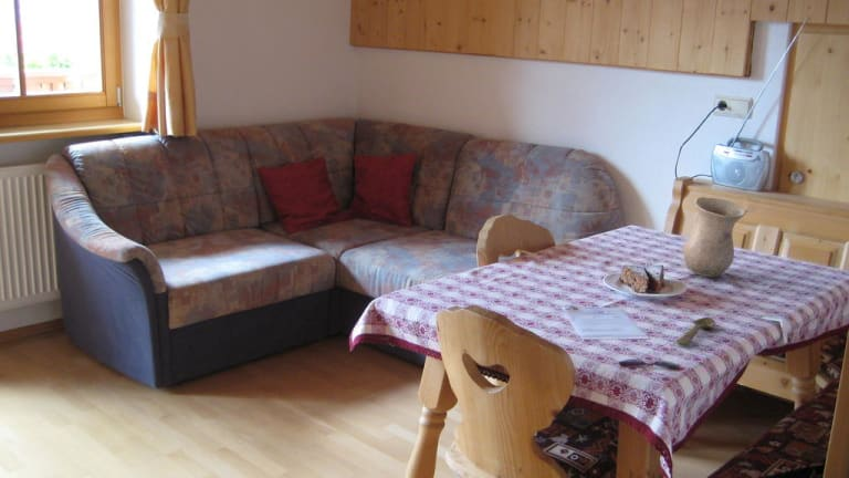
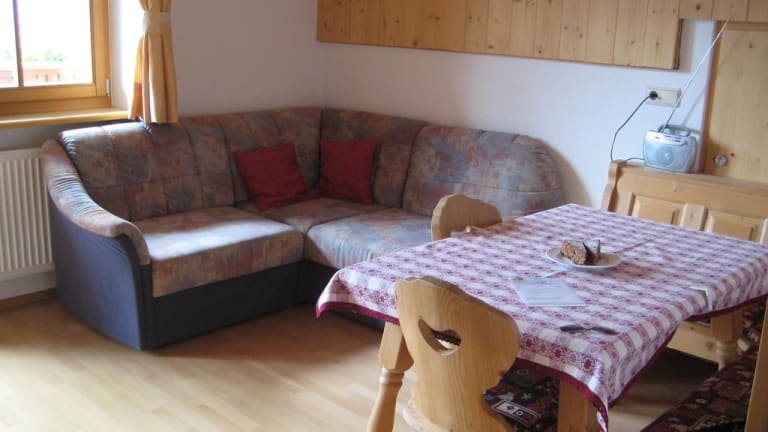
- vase [682,196,747,279]
- spoon [677,316,716,346]
